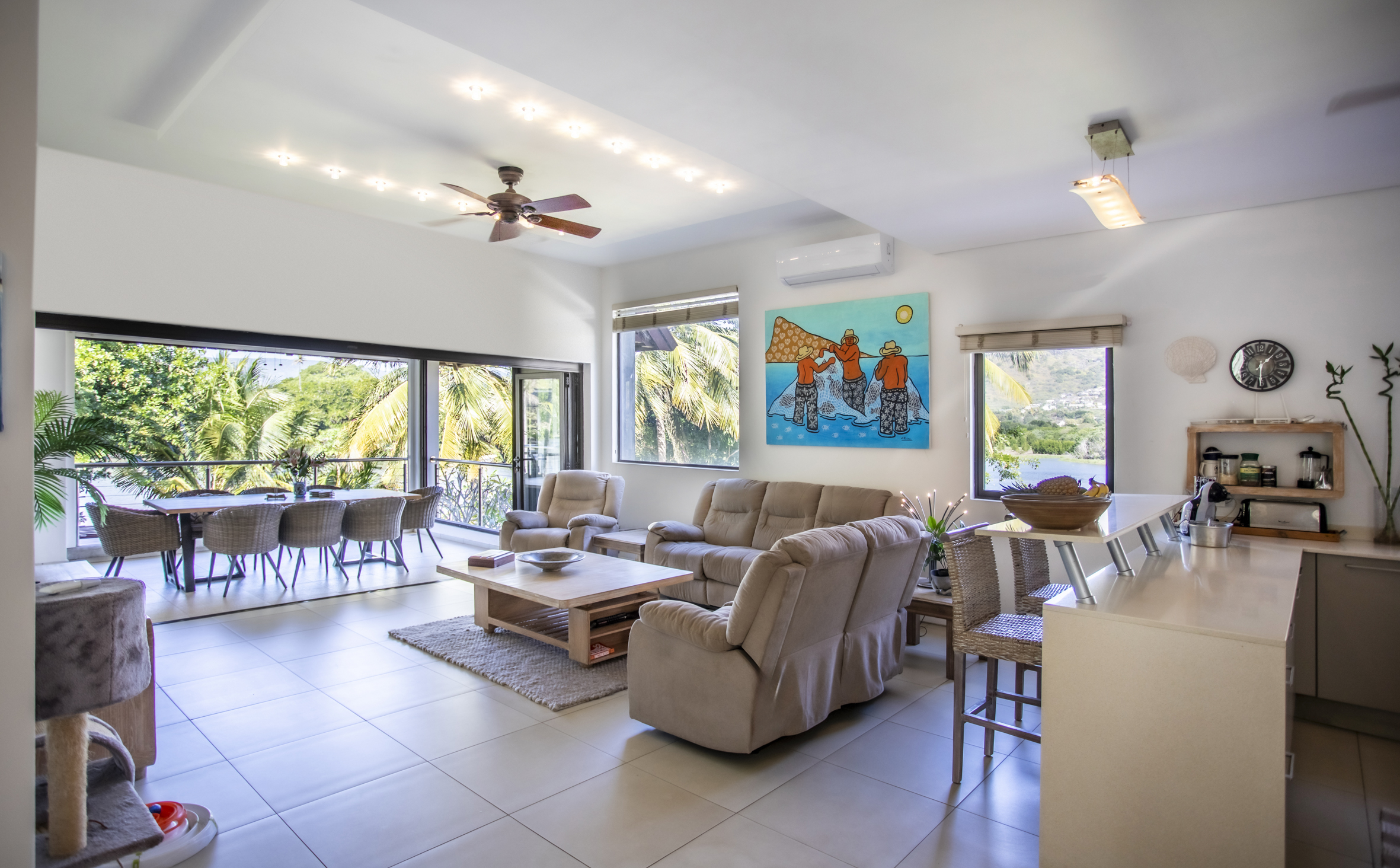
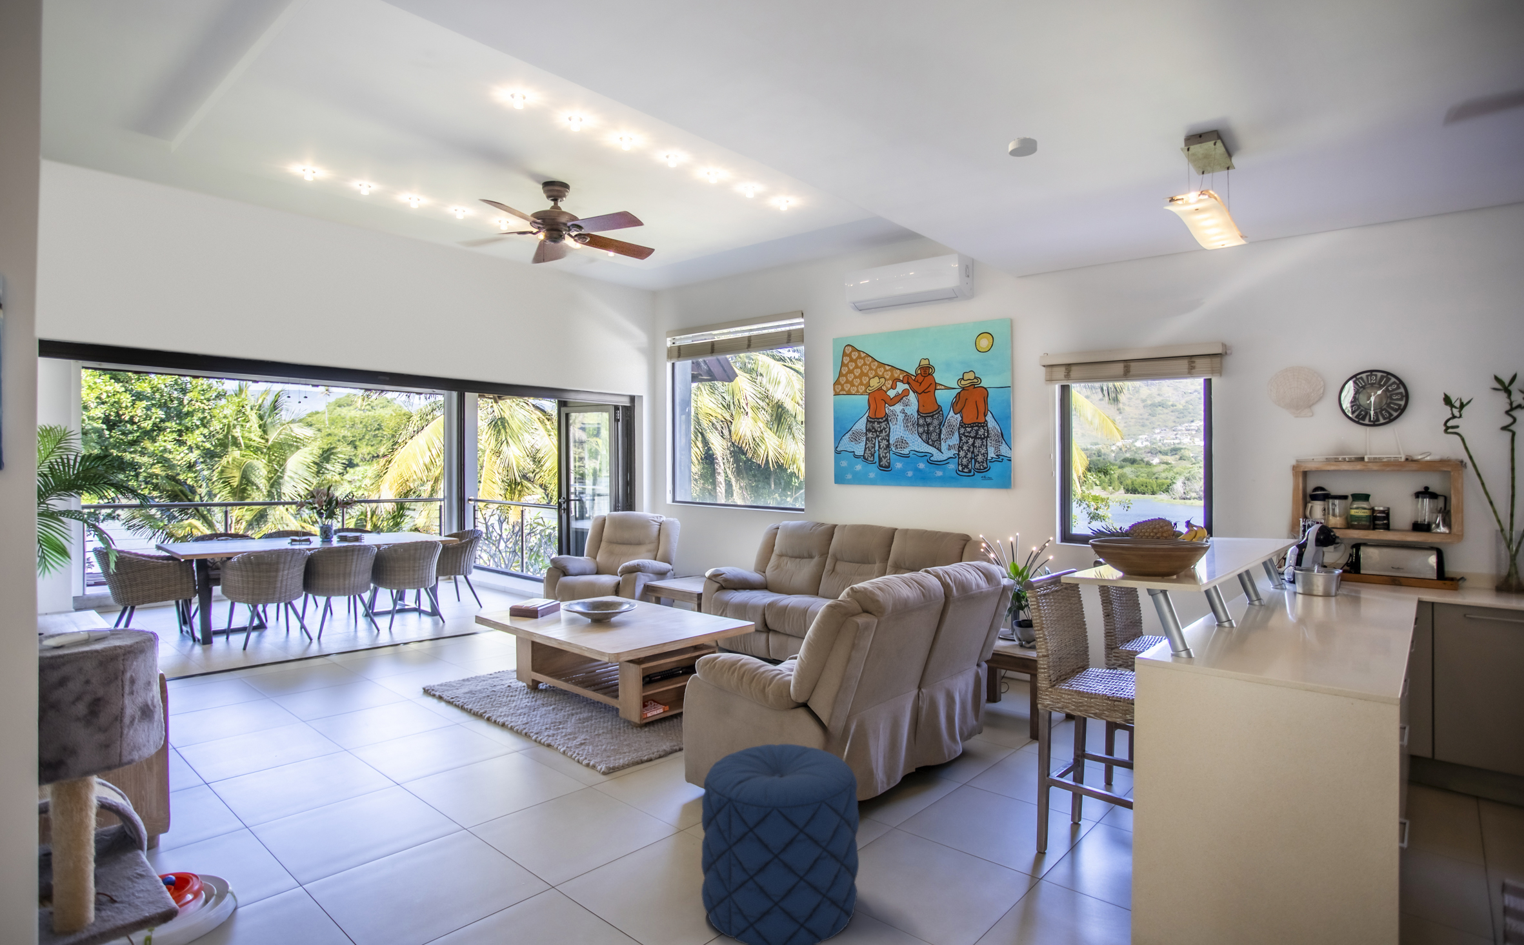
+ pouf [701,744,860,945]
+ smoke detector [1008,136,1037,158]
